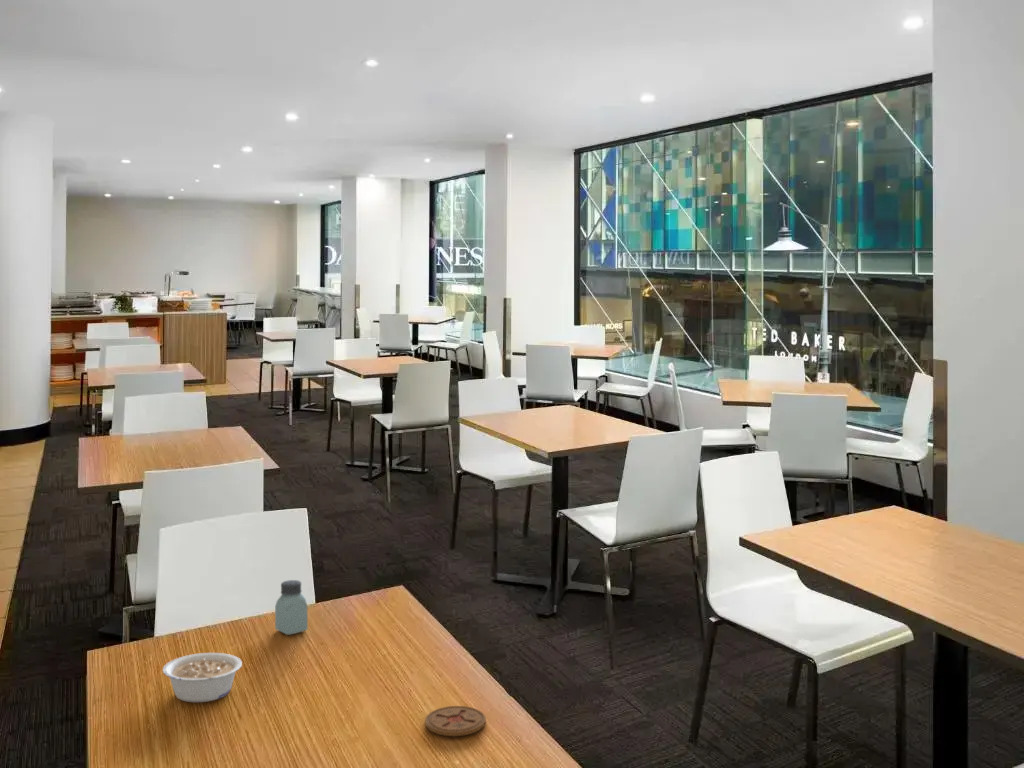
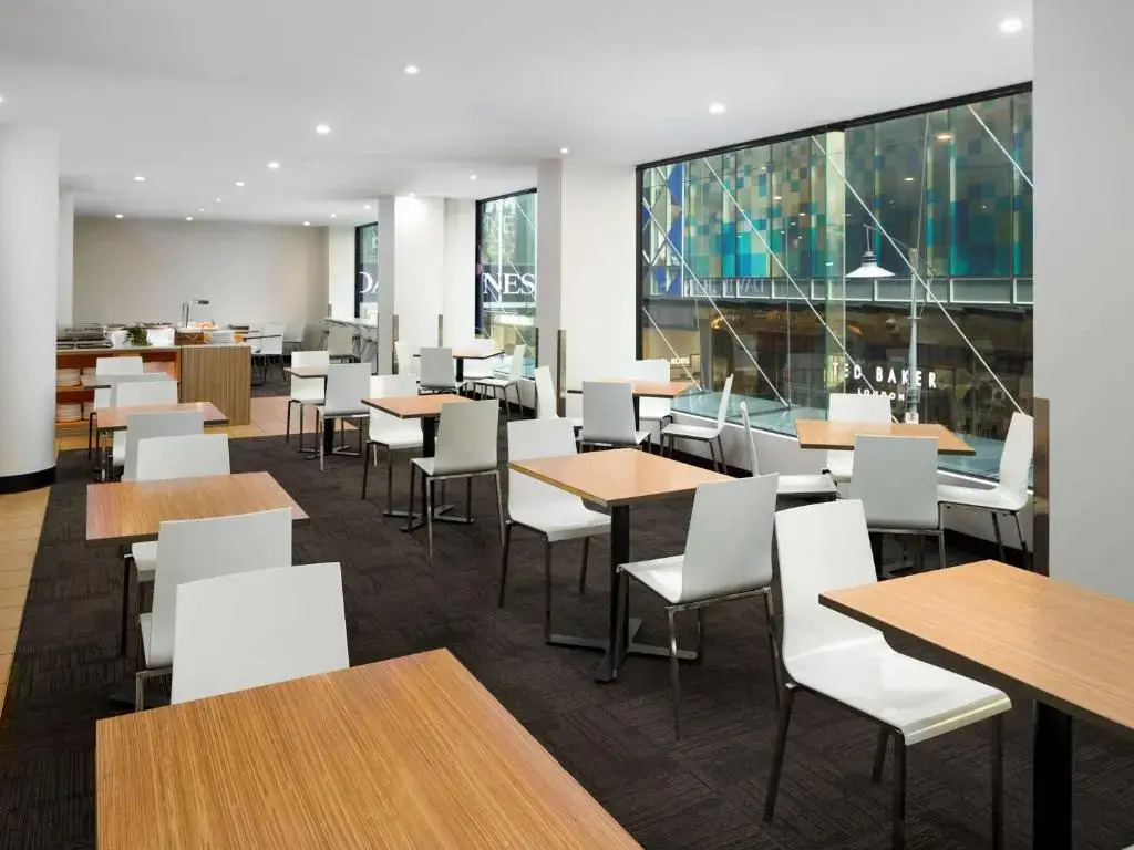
- legume [161,652,243,703]
- saltshaker [274,579,309,636]
- coaster [424,705,487,737]
